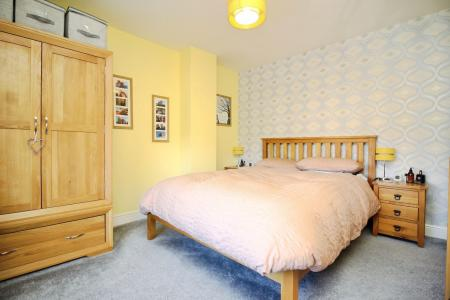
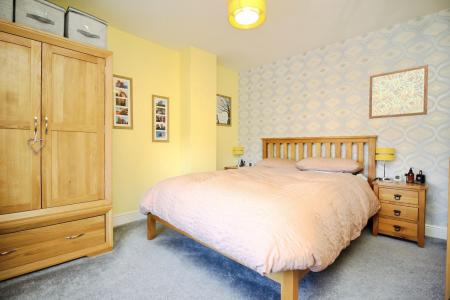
+ wall art [368,64,429,120]
